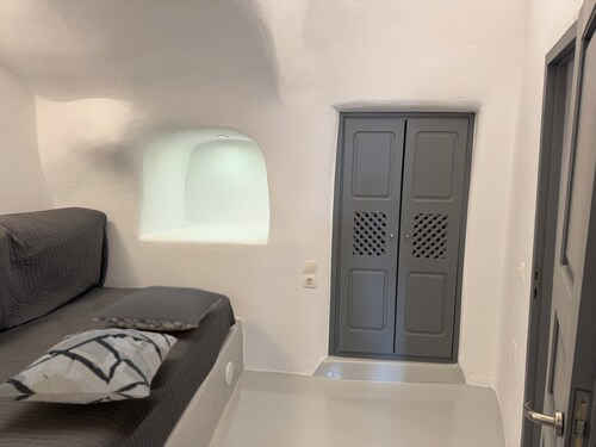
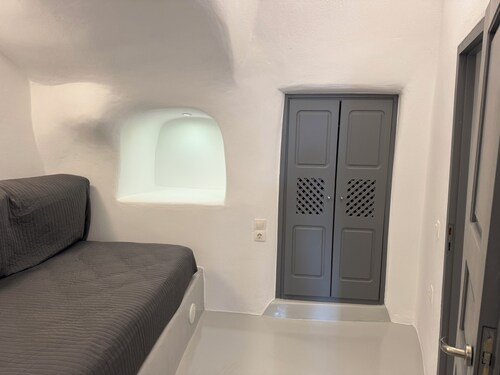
- decorative pillow [0,328,179,405]
- pillow [88,285,224,331]
